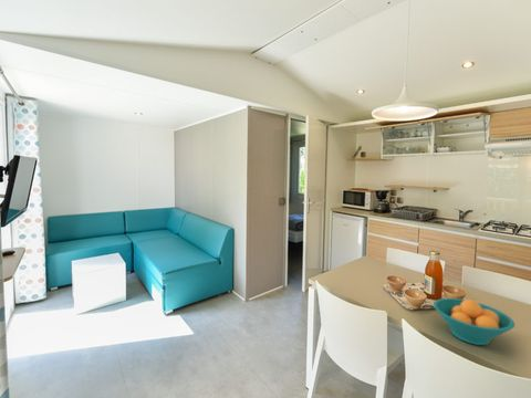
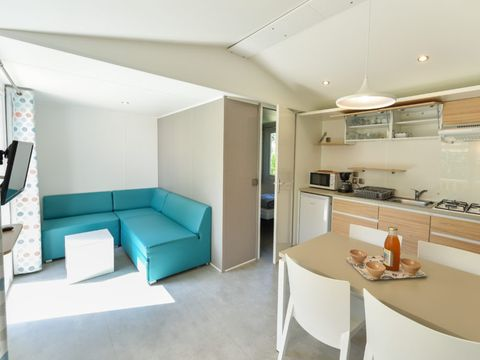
- fruit bowl [433,297,516,346]
